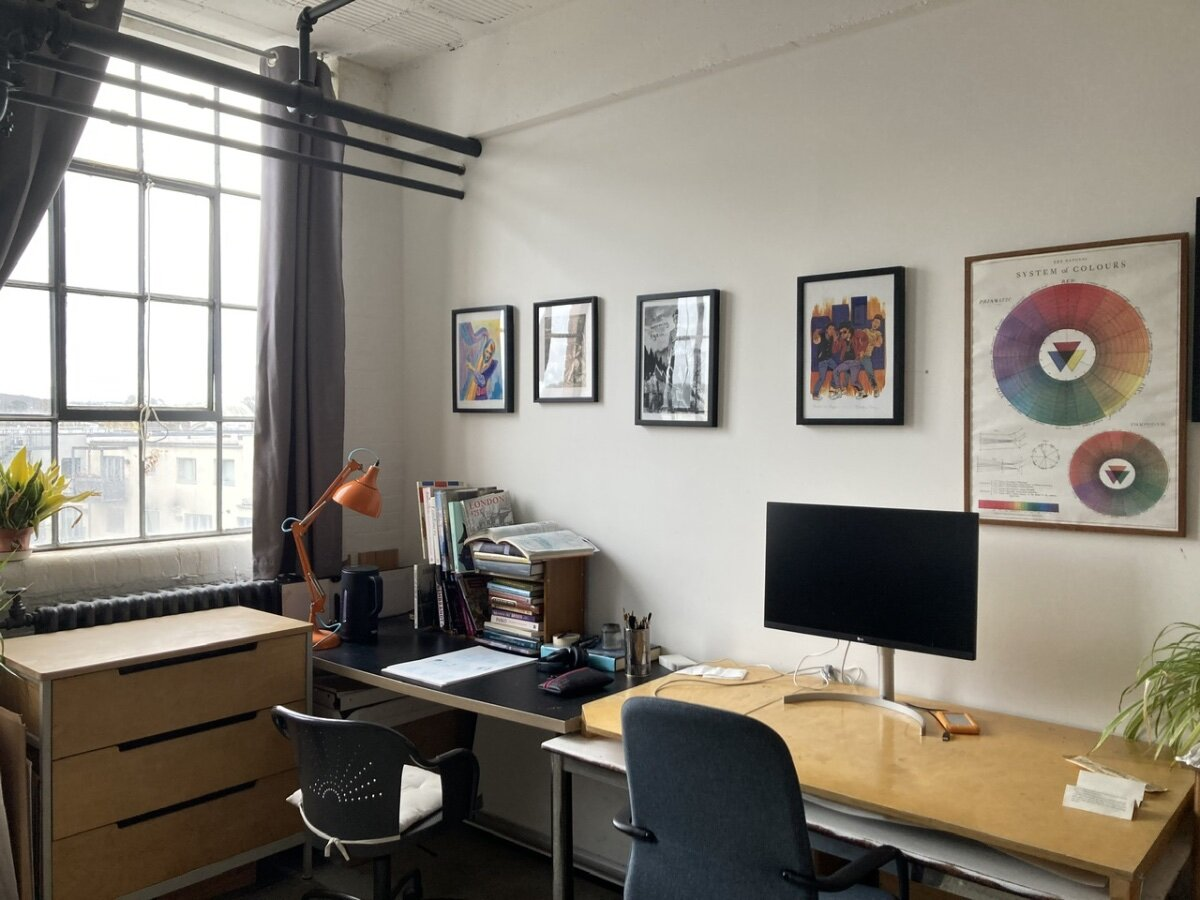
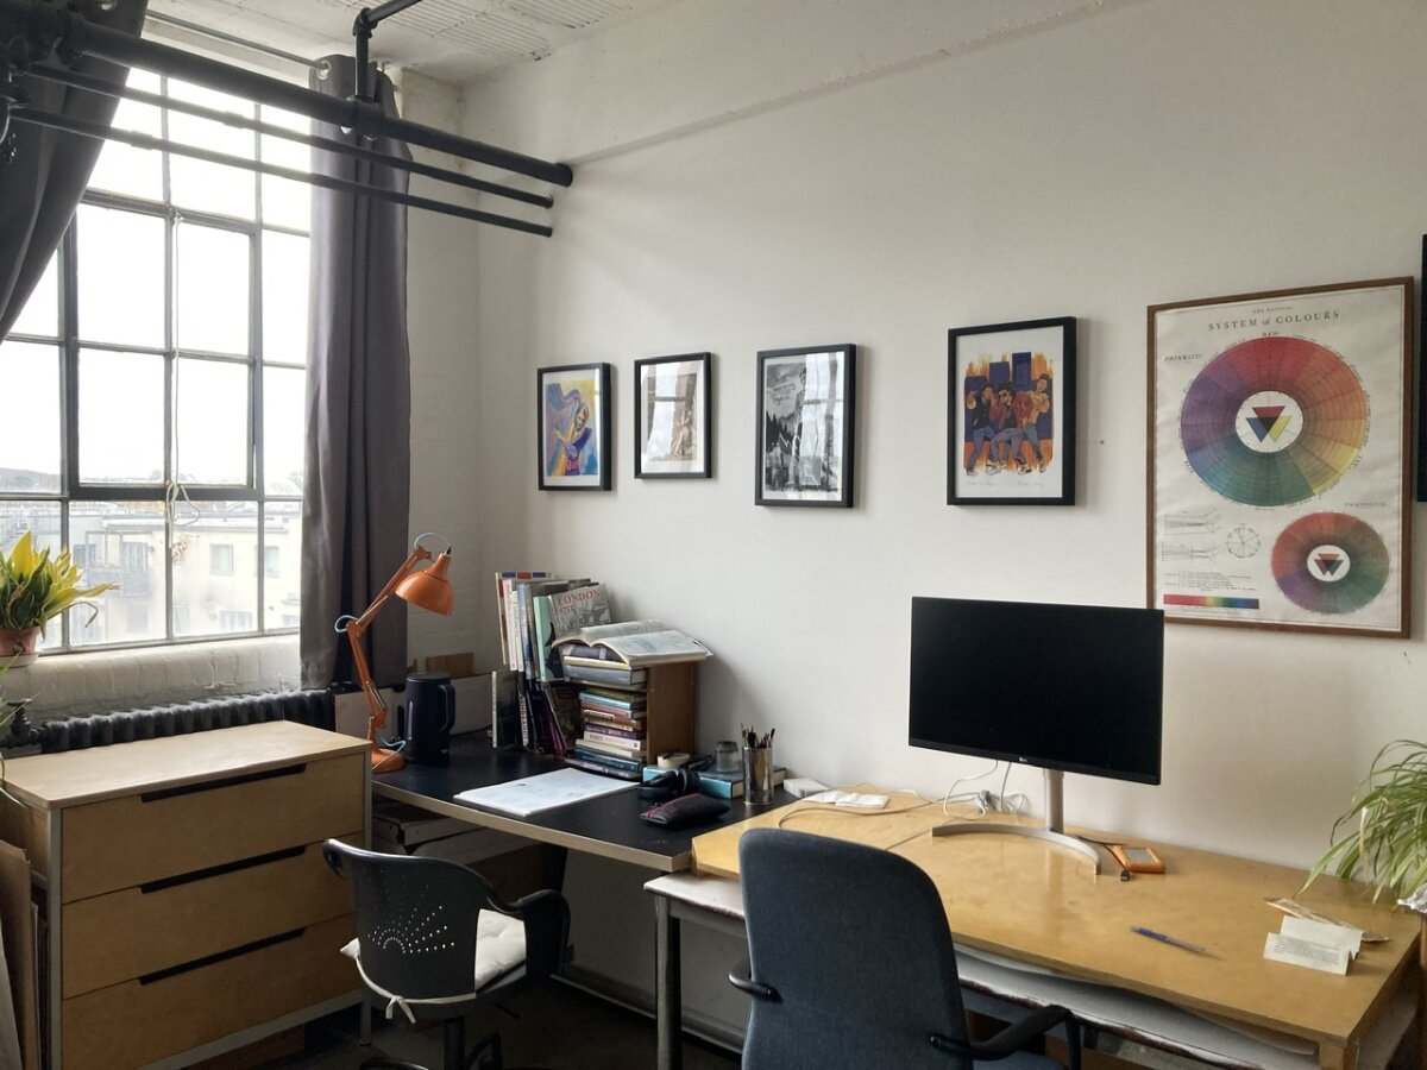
+ pen [1129,925,1208,952]
